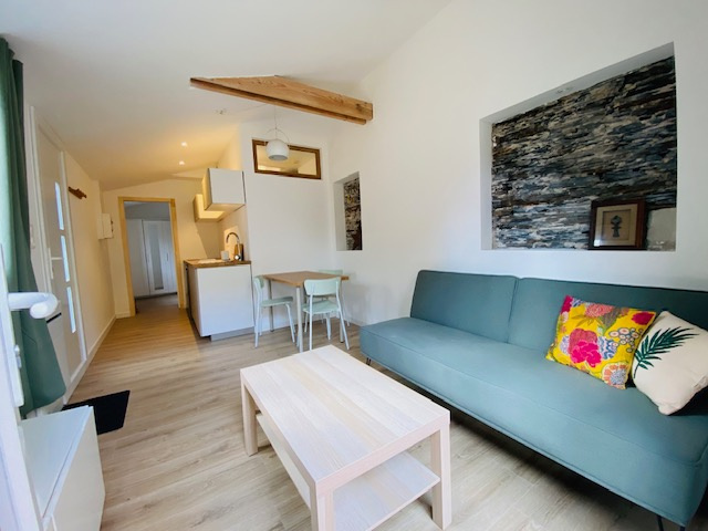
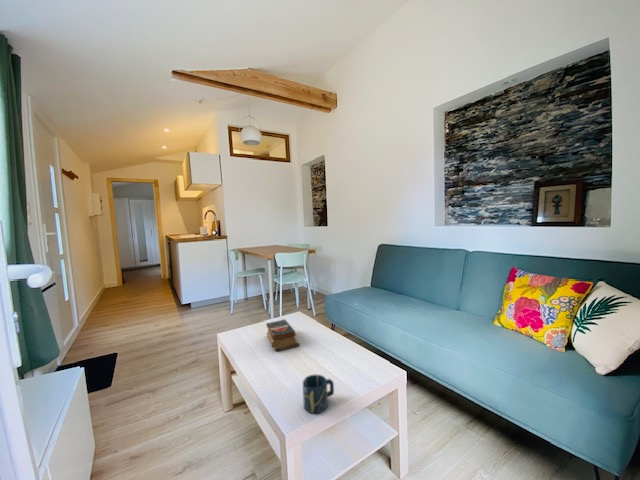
+ books [265,318,301,352]
+ cup [302,374,335,414]
